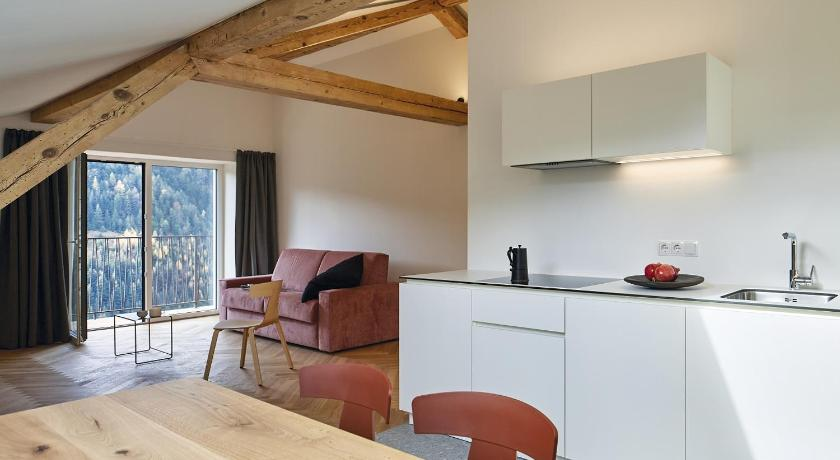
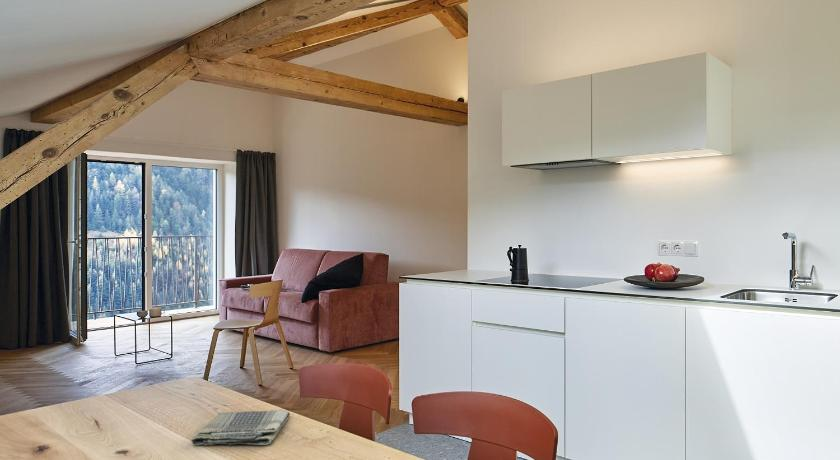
+ dish towel [190,410,291,446]
